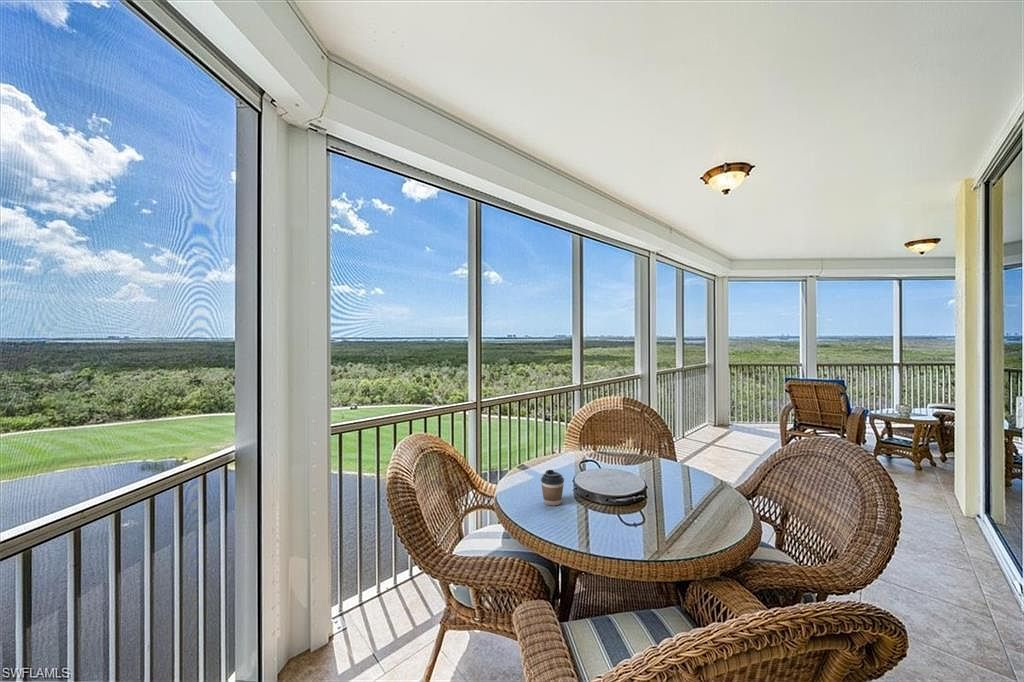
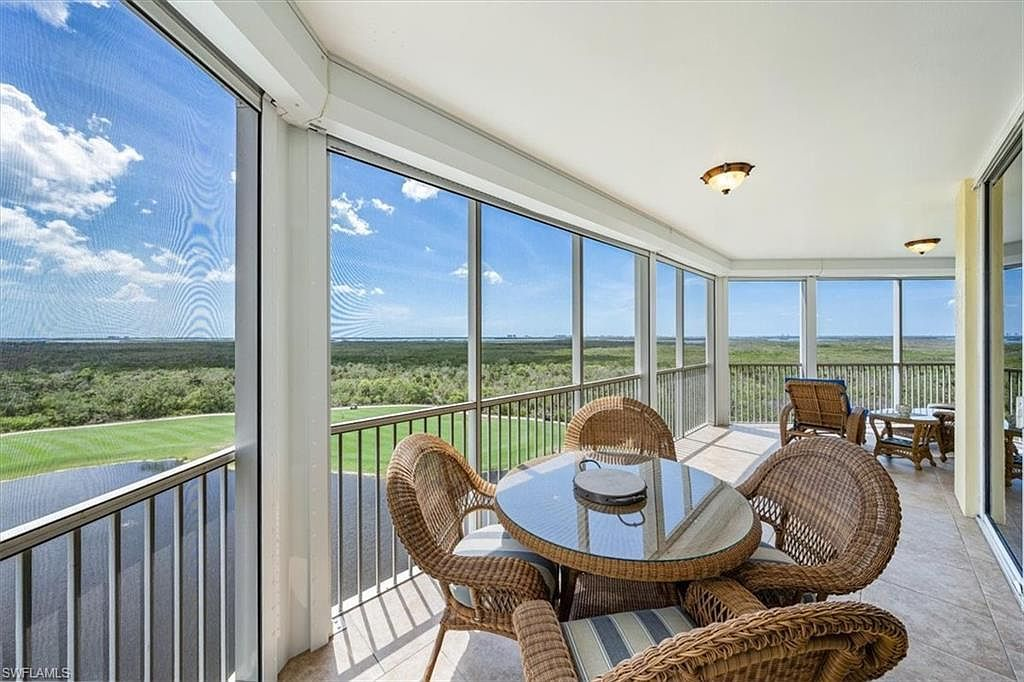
- coffee cup [540,469,565,506]
